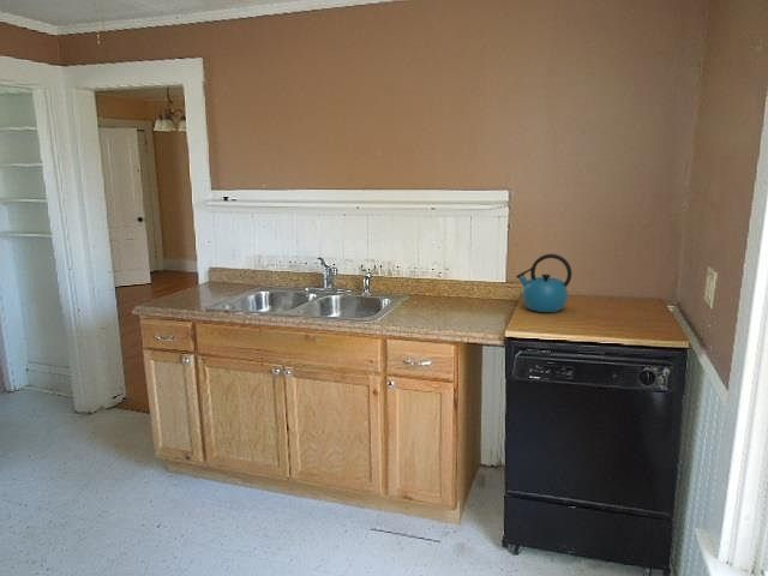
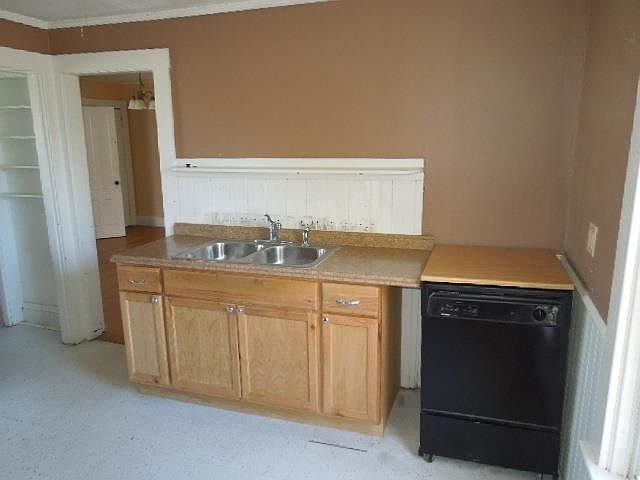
- kettle [515,253,572,313]
